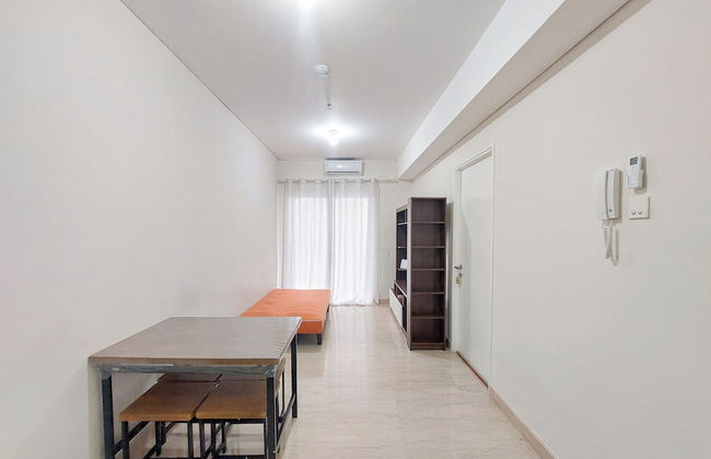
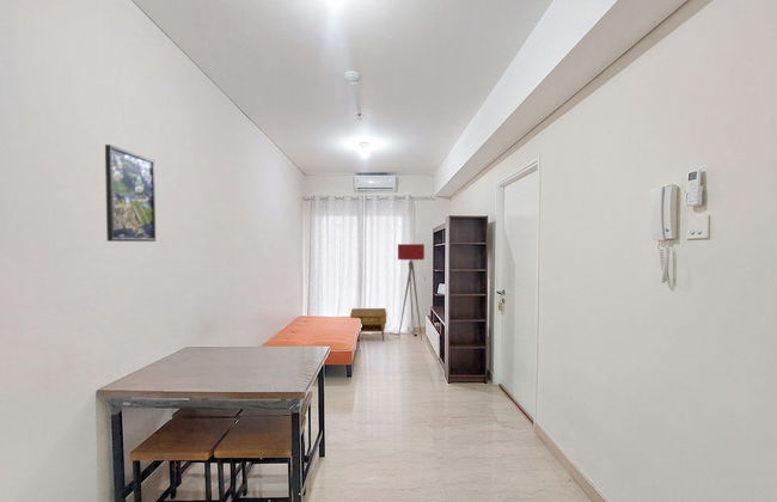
+ nightstand [349,307,387,343]
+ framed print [104,143,157,243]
+ floor lamp [397,243,426,341]
